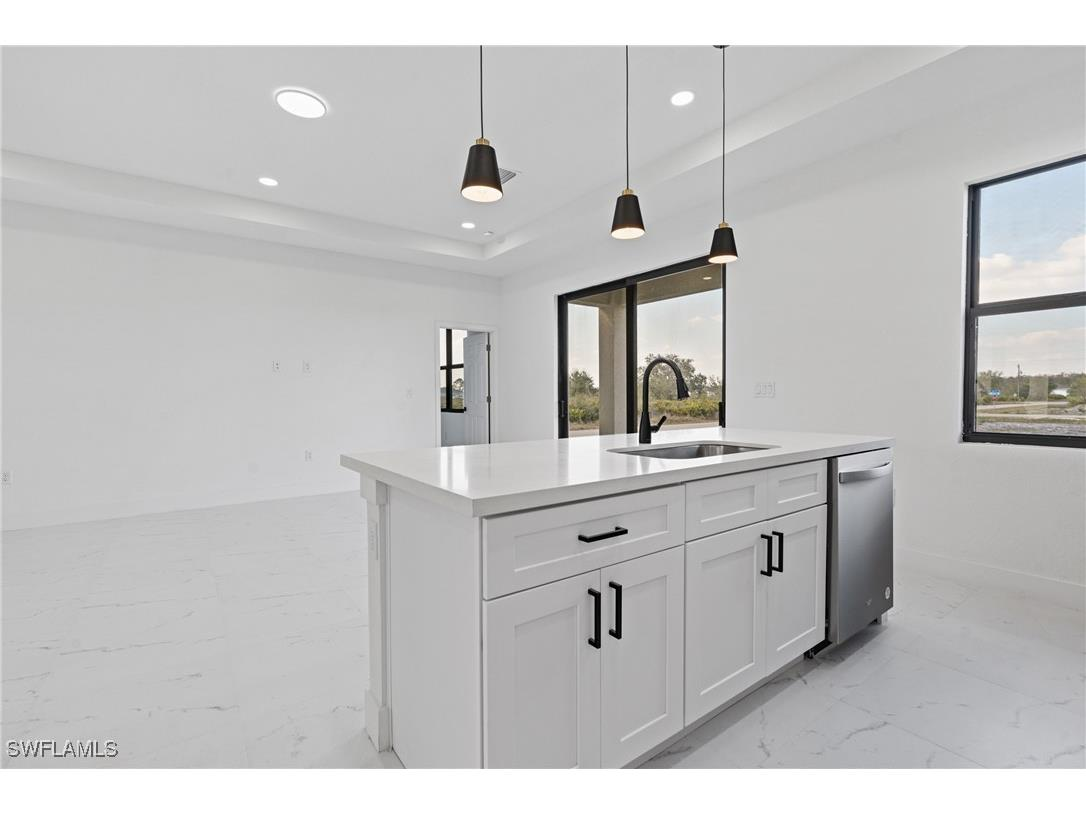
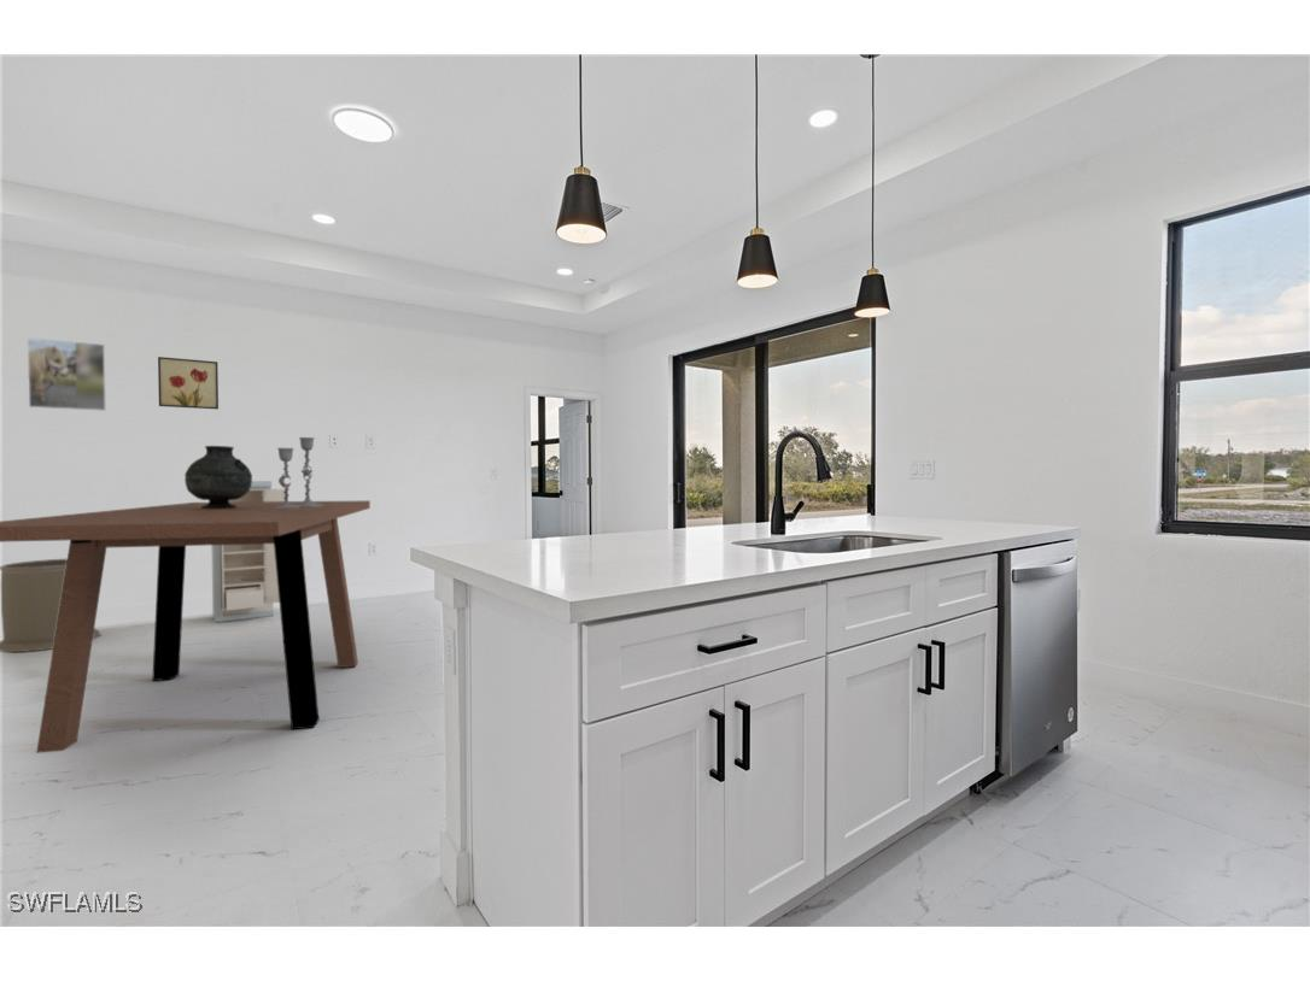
+ wall art [157,356,220,411]
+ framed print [27,336,107,412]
+ trash can [0,558,101,653]
+ candlestick [273,436,323,509]
+ vase [183,445,253,507]
+ storage cabinet [210,480,285,623]
+ dining table [0,499,372,754]
